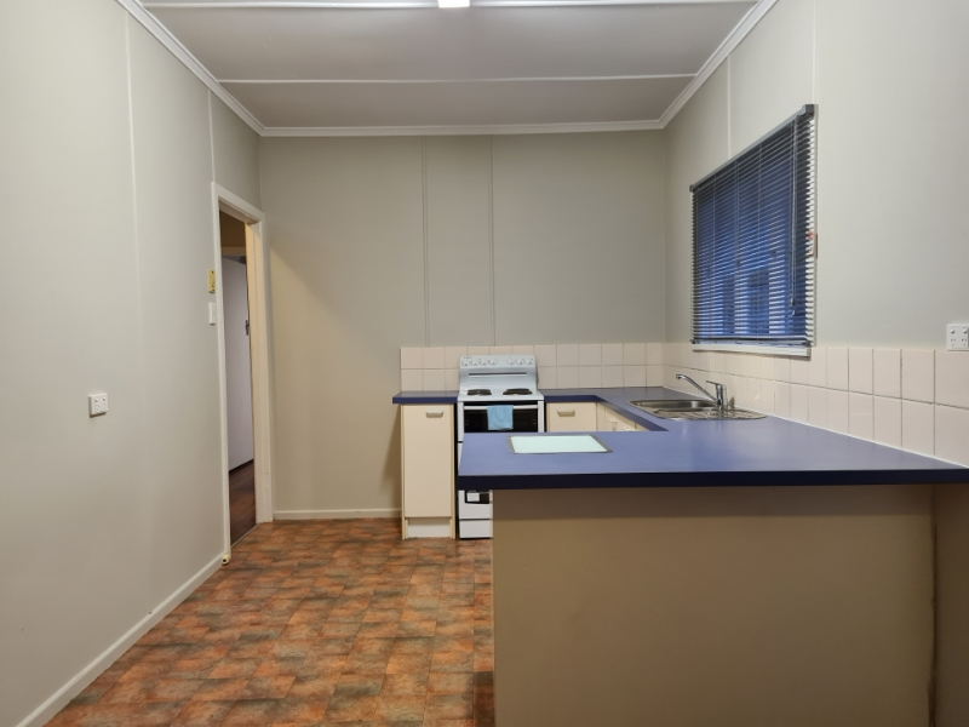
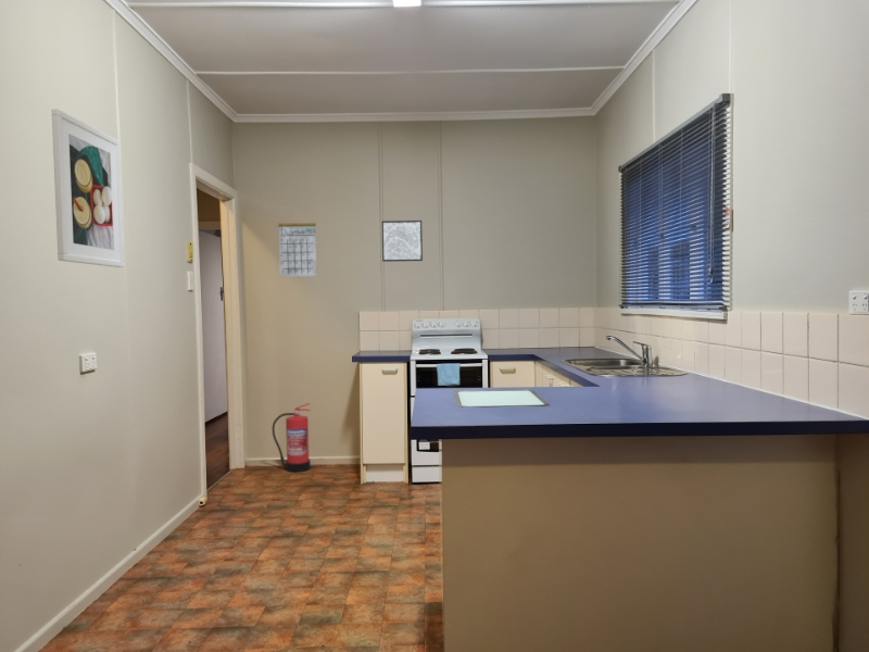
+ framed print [51,108,125,268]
+ fire extinguisher [272,402,312,473]
+ calendar [277,213,317,277]
+ wall art [381,220,424,263]
